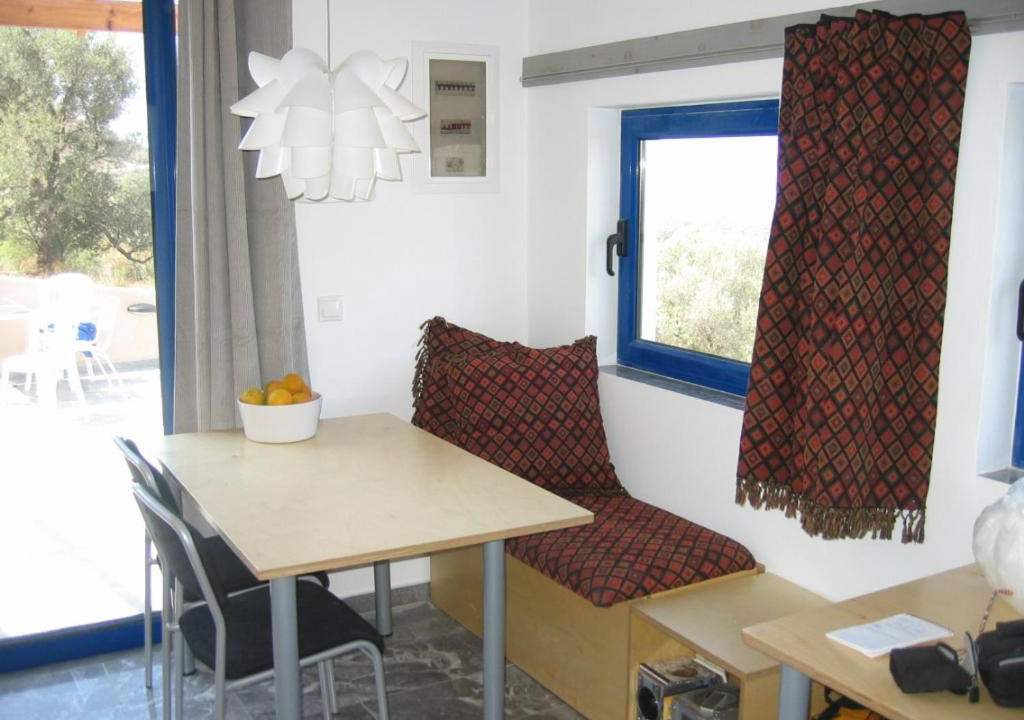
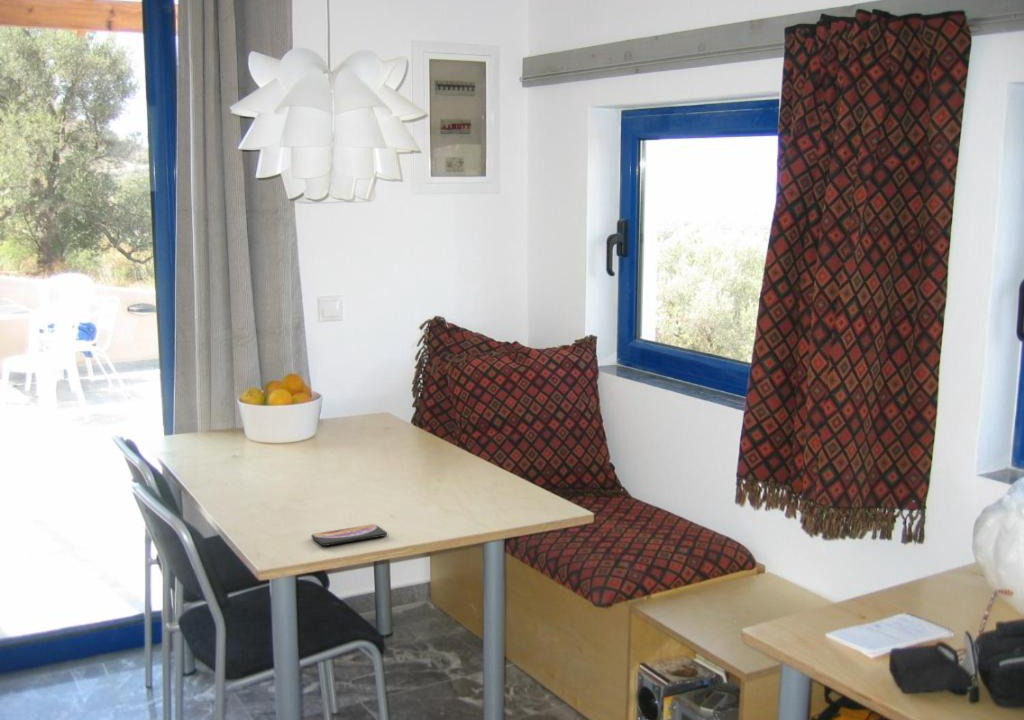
+ smartphone [310,523,388,547]
